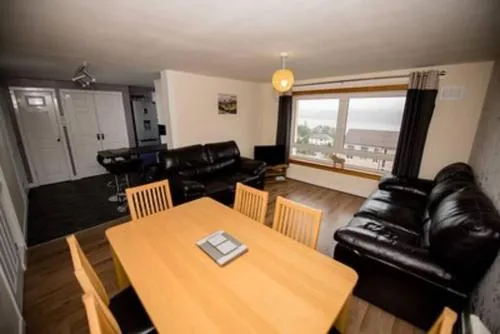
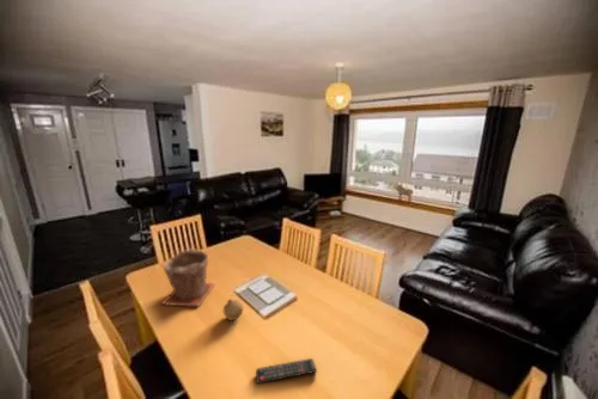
+ plant pot [160,247,216,308]
+ remote control [255,357,318,385]
+ fruit [222,297,244,321]
